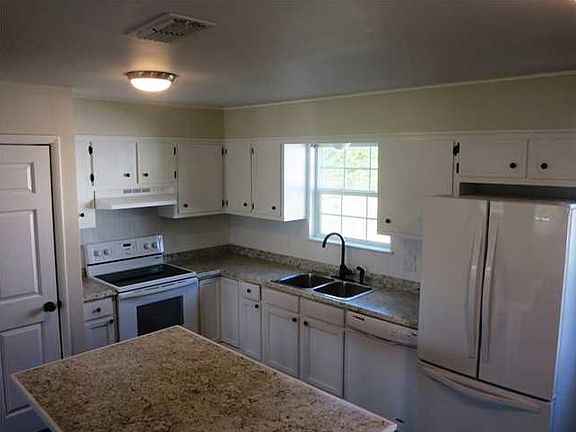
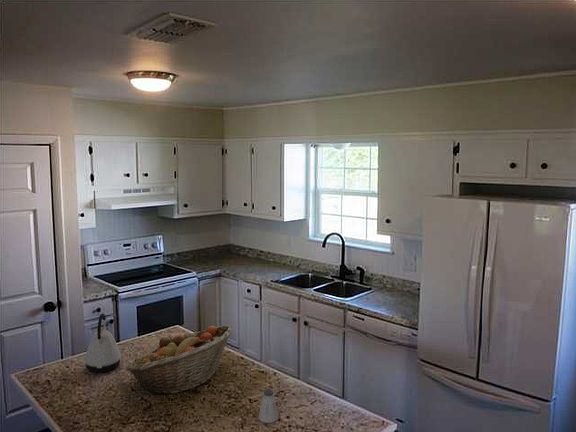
+ fruit basket [125,324,234,396]
+ kettle [83,312,122,373]
+ saltshaker [258,389,279,424]
